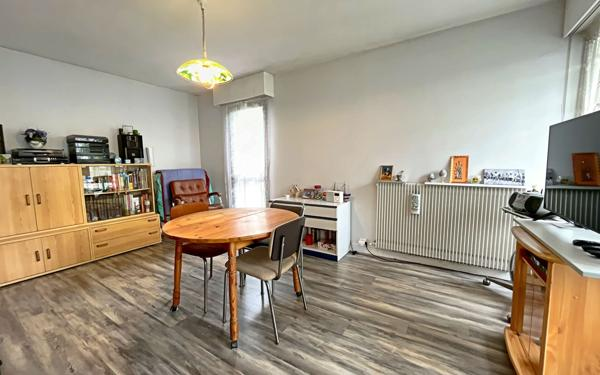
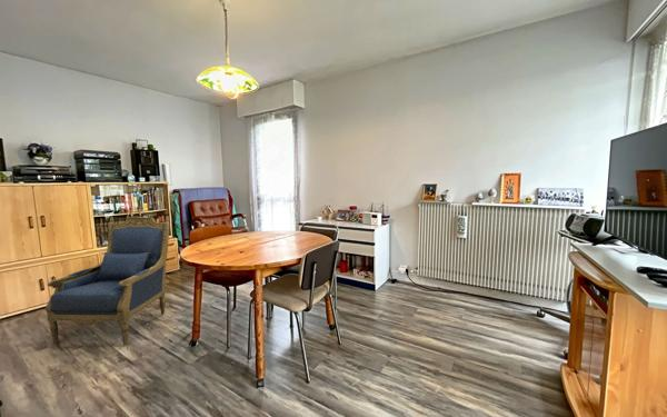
+ armchair [44,215,170,346]
